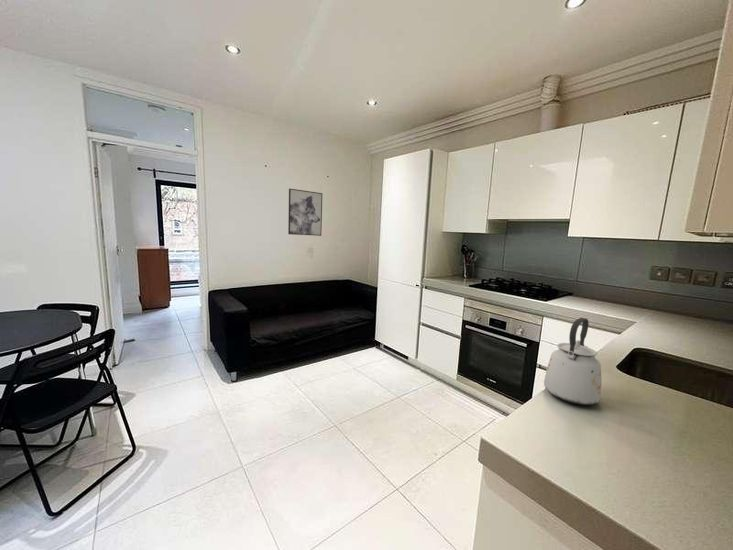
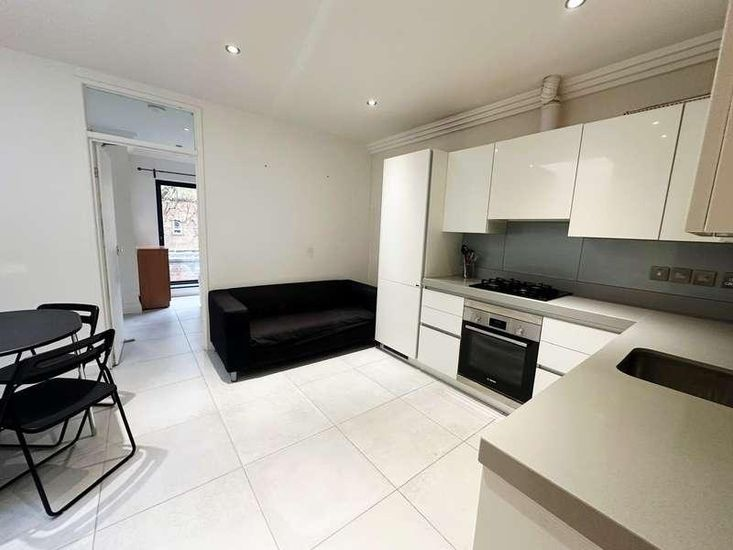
- wall art [287,188,323,237]
- kettle [543,317,603,406]
